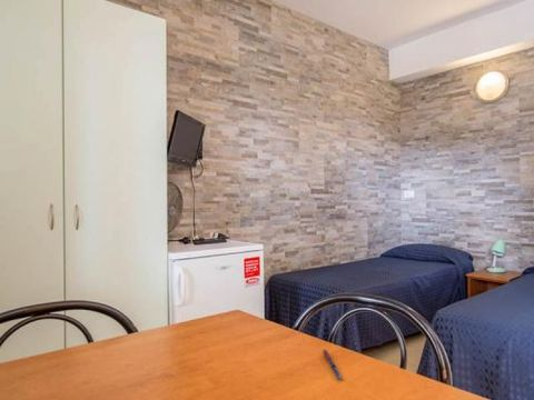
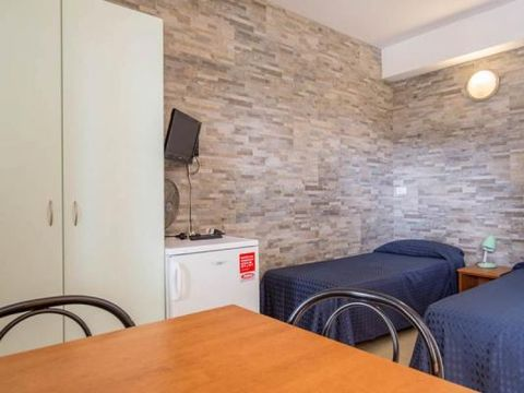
- pen [322,348,344,381]
